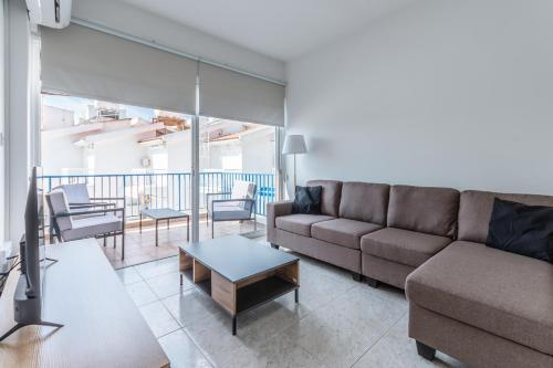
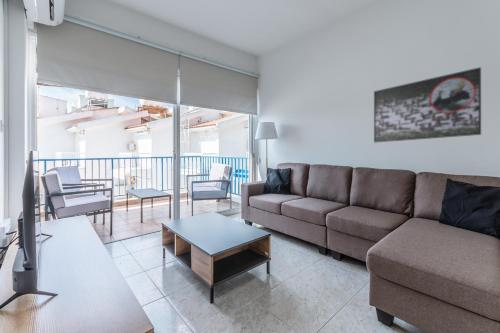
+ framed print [373,66,482,144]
